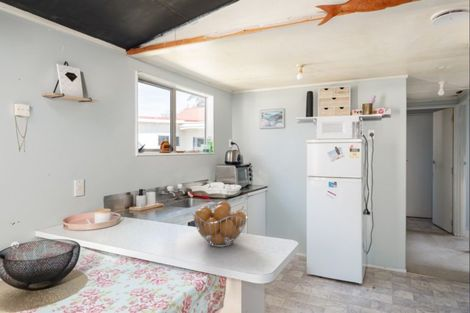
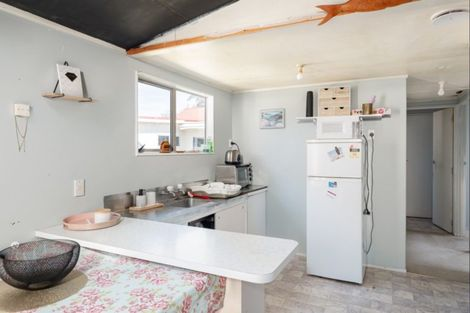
- fruit basket [192,200,249,248]
